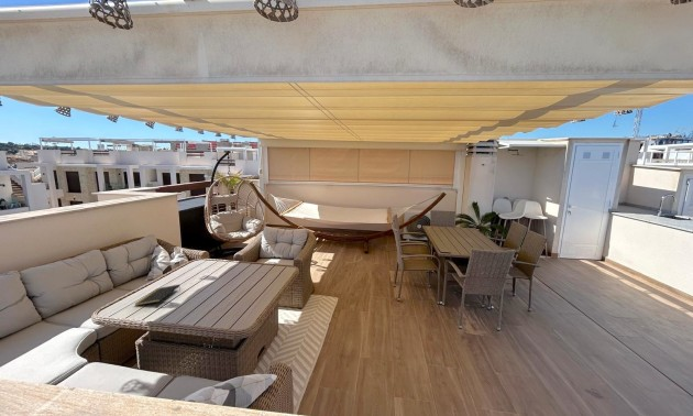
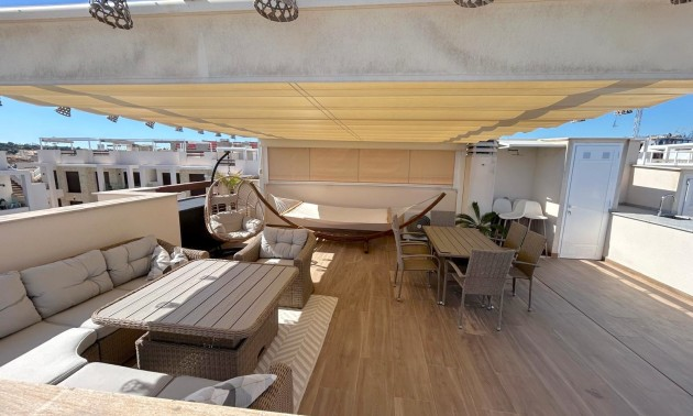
- notepad [134,284,182,307]
